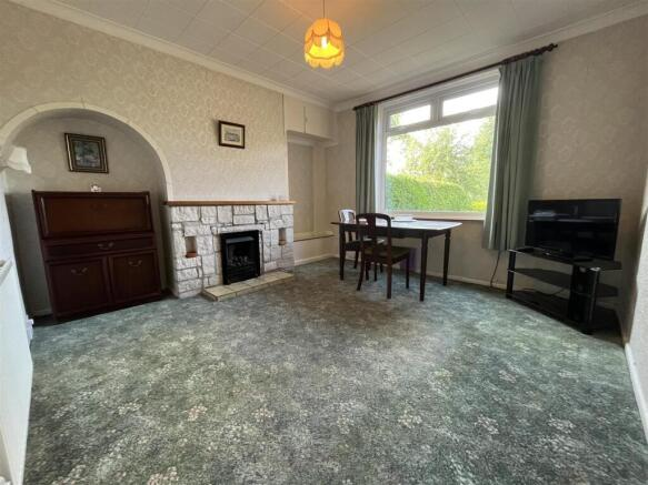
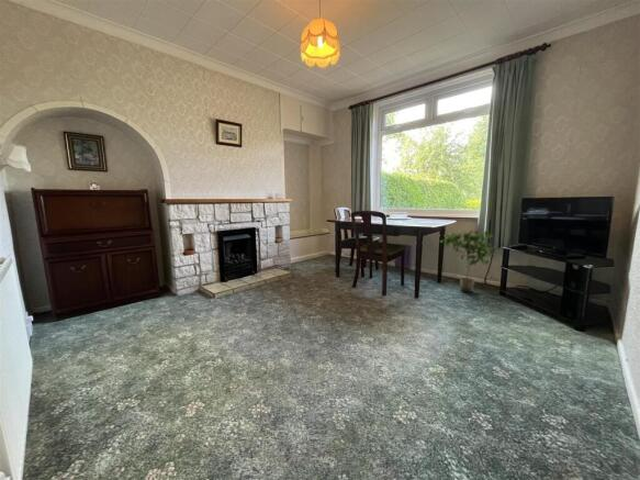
+ potted plant [439,230,499,293]
